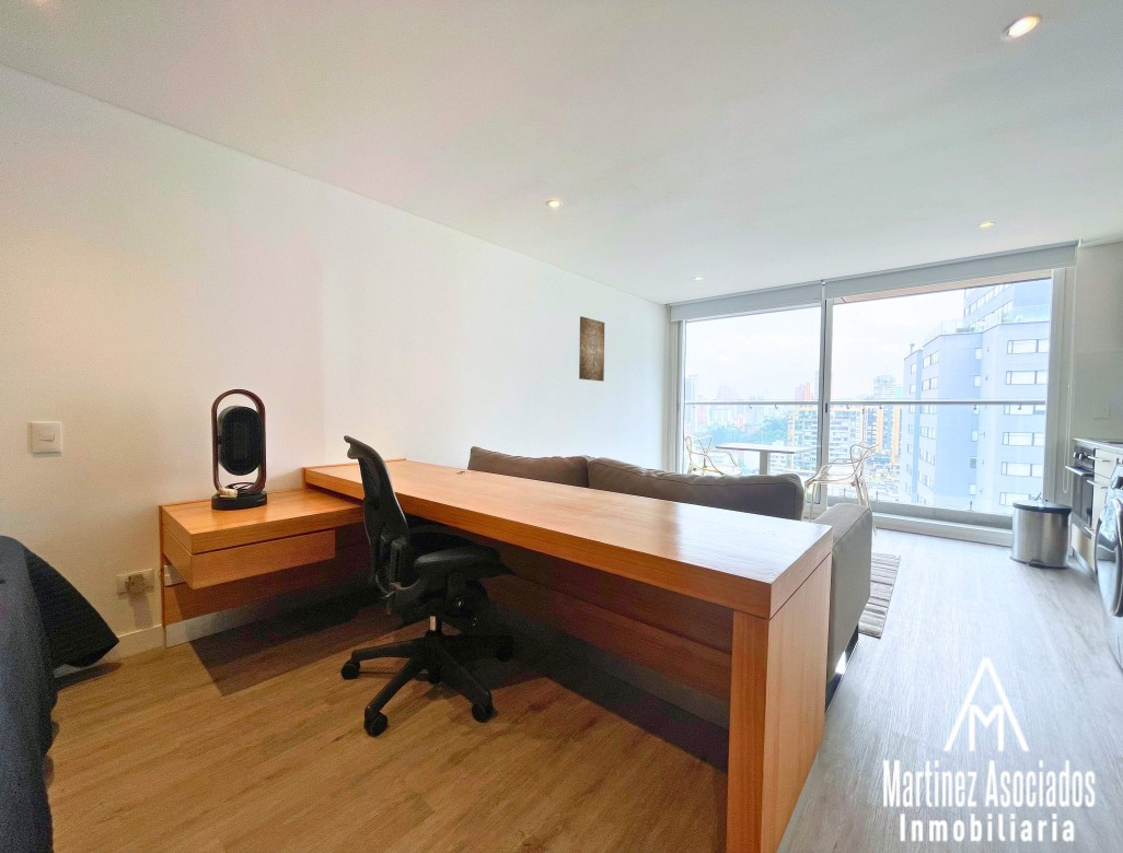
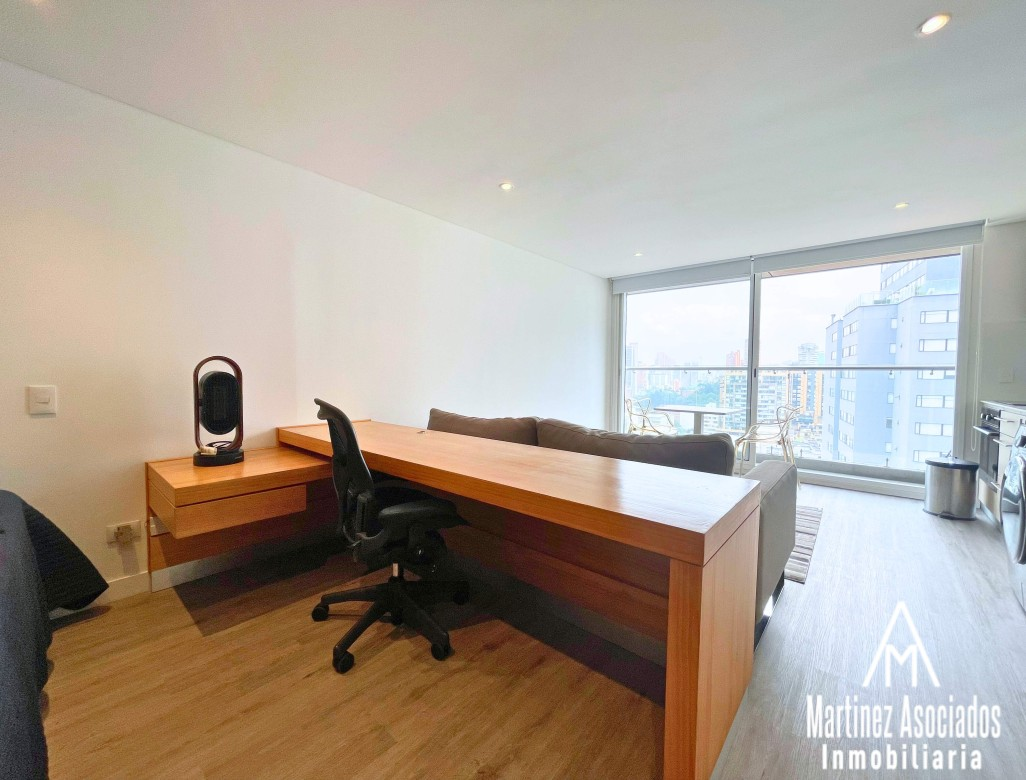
- wall art [578,315,605,383]
